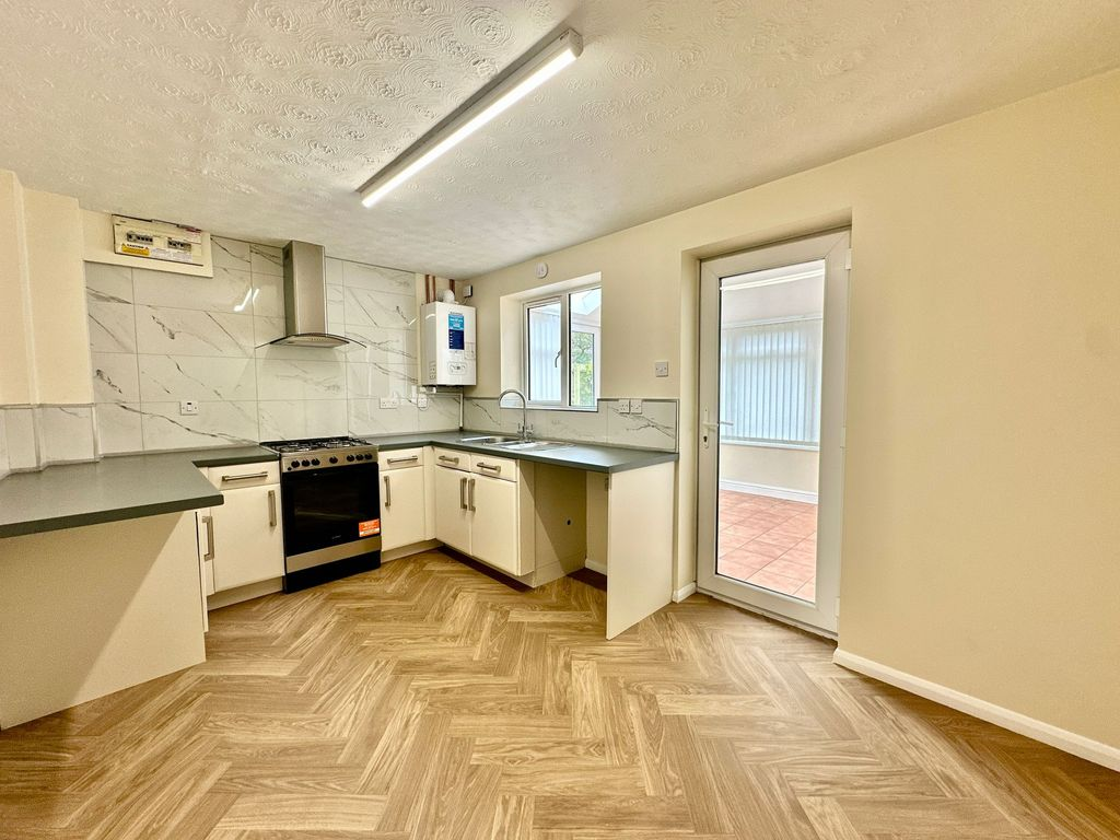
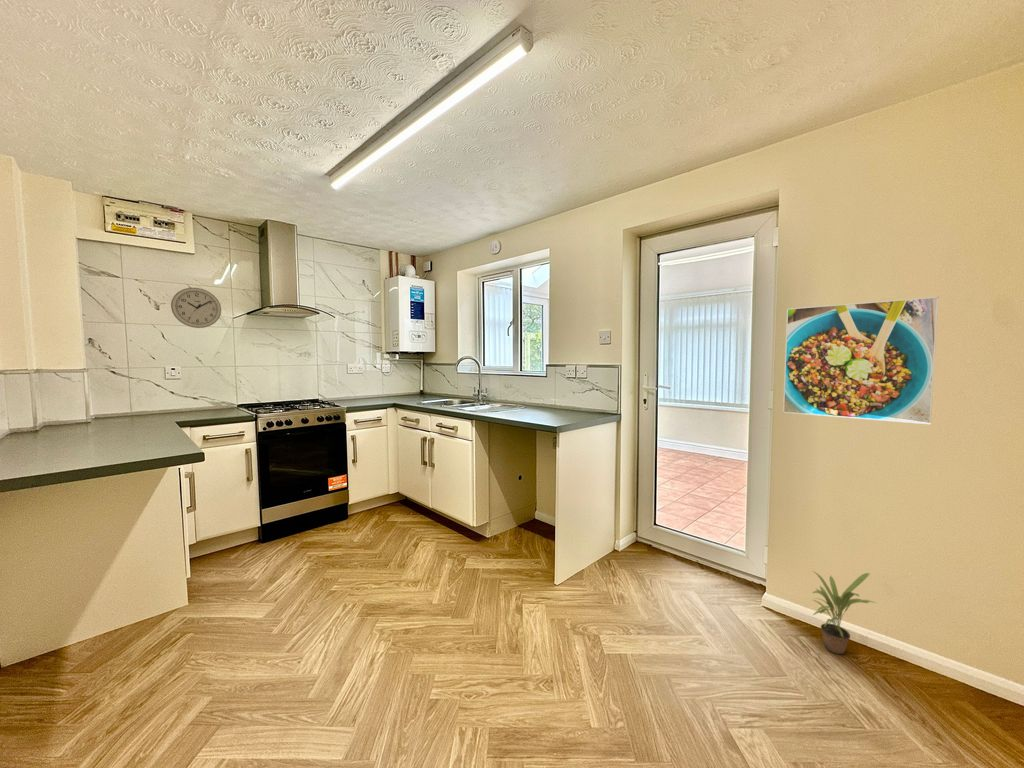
+ potted plant [811,570,877,655]
+ wall clock [170,287,222,329]
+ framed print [782,296,940,425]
